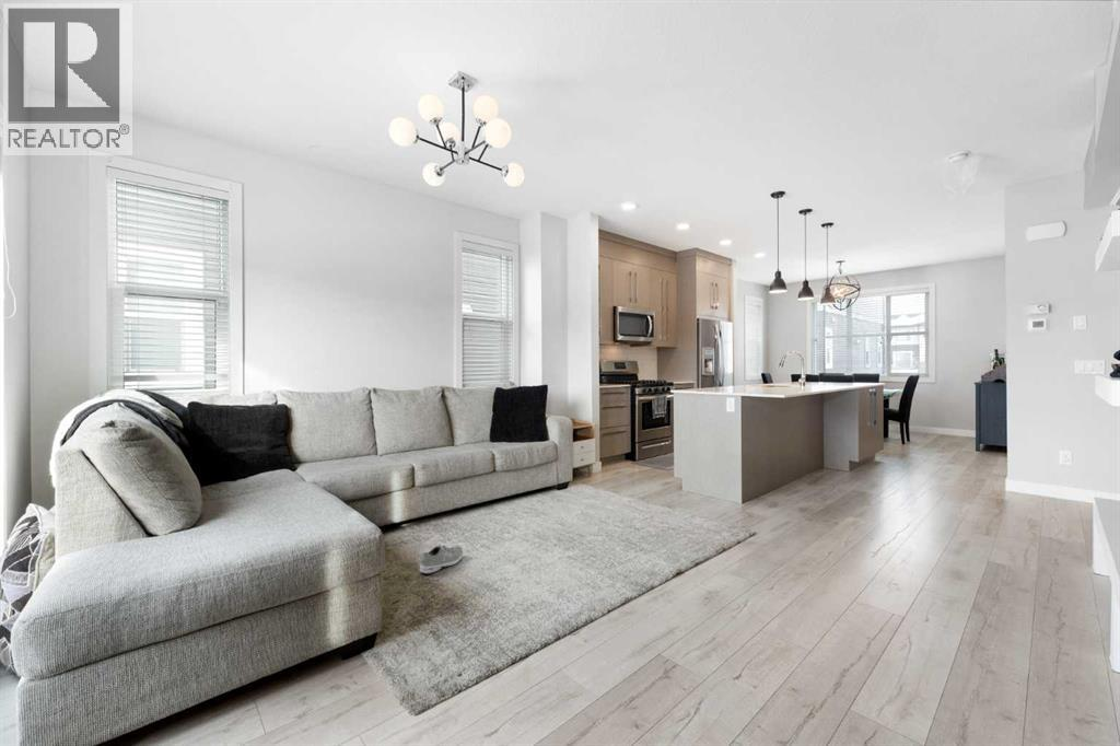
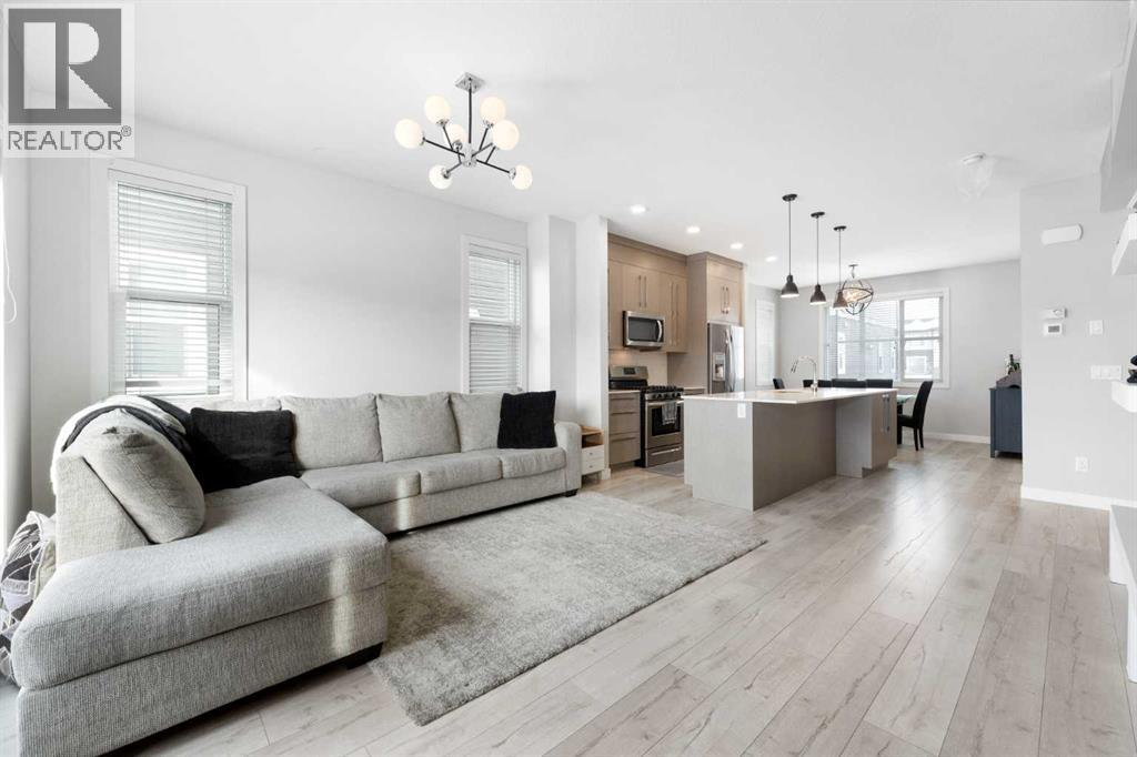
- sneaker [419,544,464,574]
